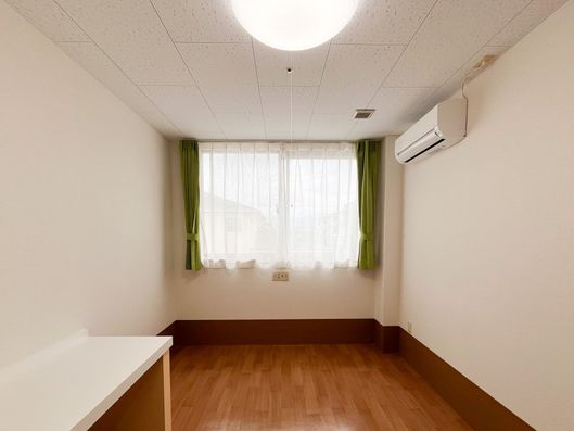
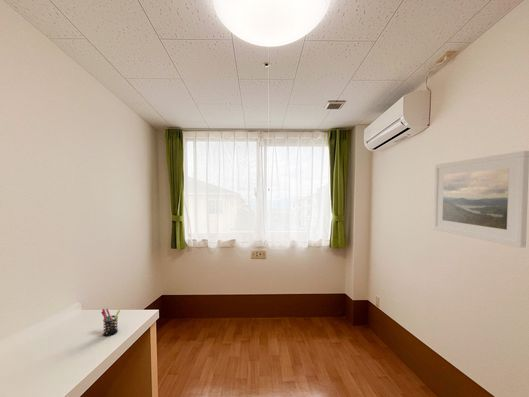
+ pen holder [100,308,121,337]
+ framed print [432,150,529,249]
